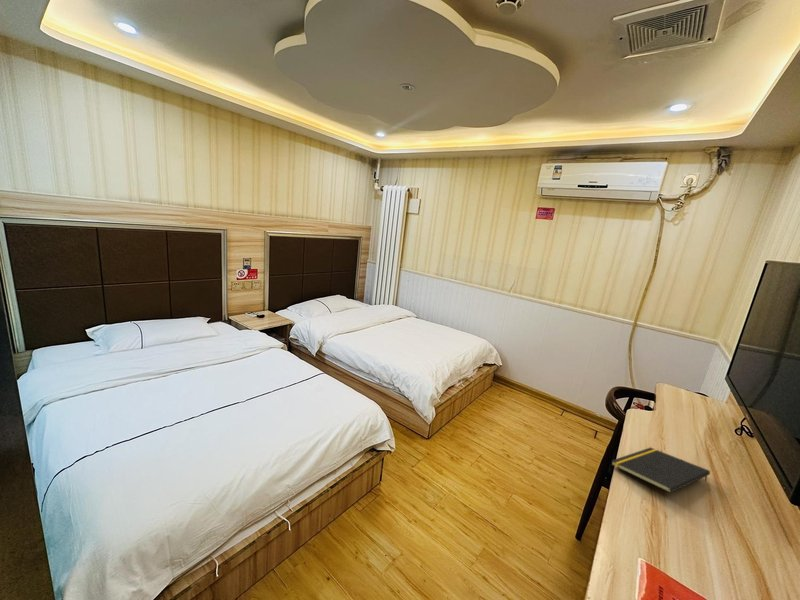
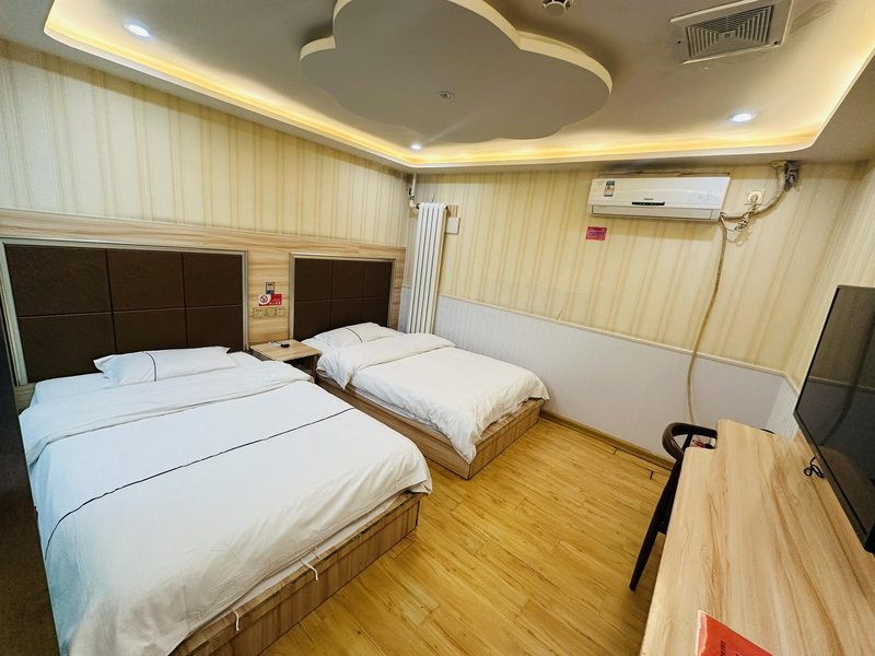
- notepad [610,446,711,494]
